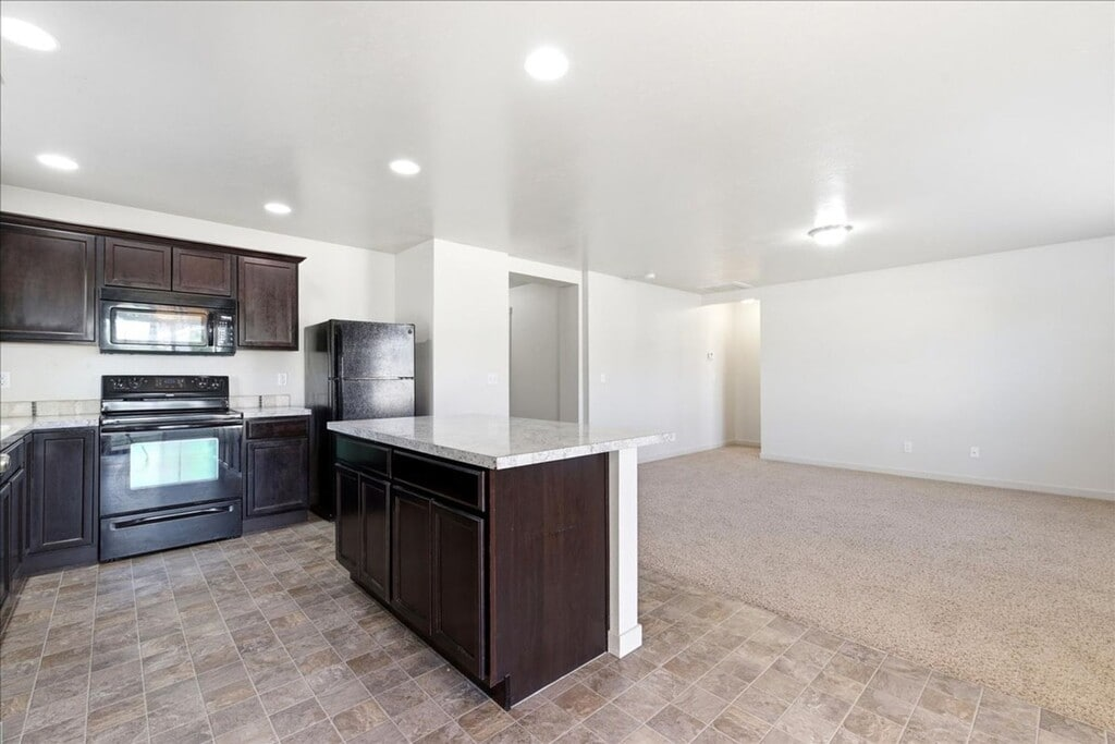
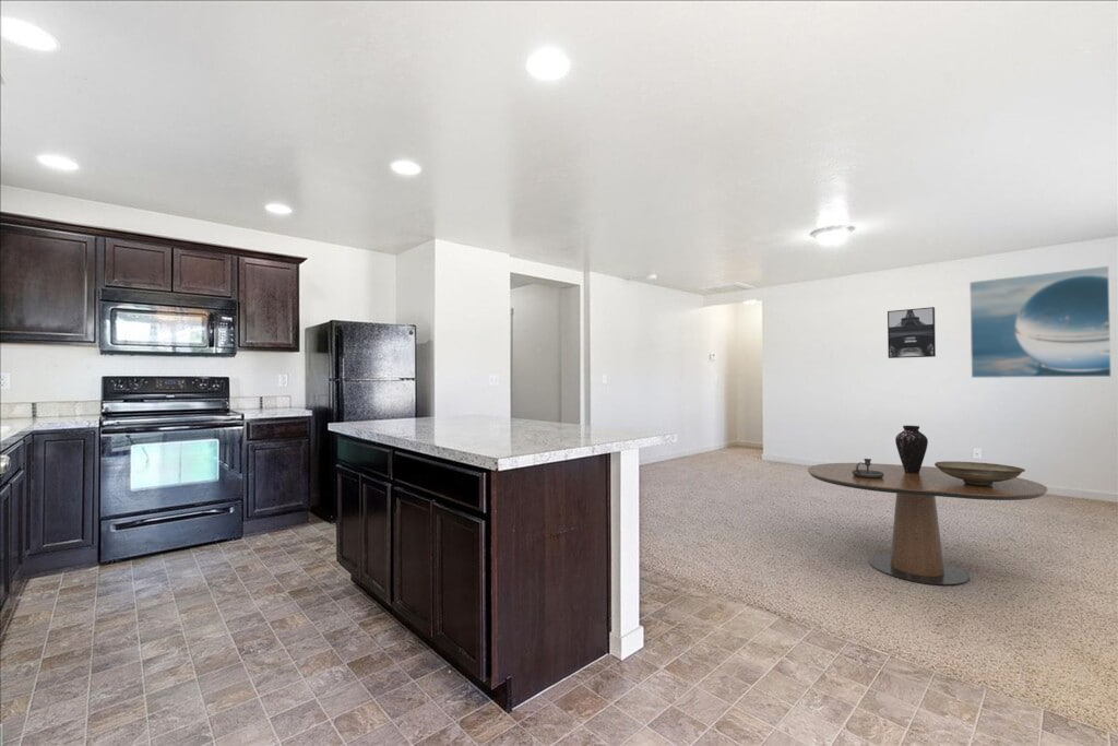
+ dining table [807,462,1048,587]
+ candlestick [852,458,884,478]
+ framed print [968,264,1113,379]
+ vase [894,425,929,474]
+ decorative bowl [933,460,1026,485]
+ wall art [887,306,937,359]
